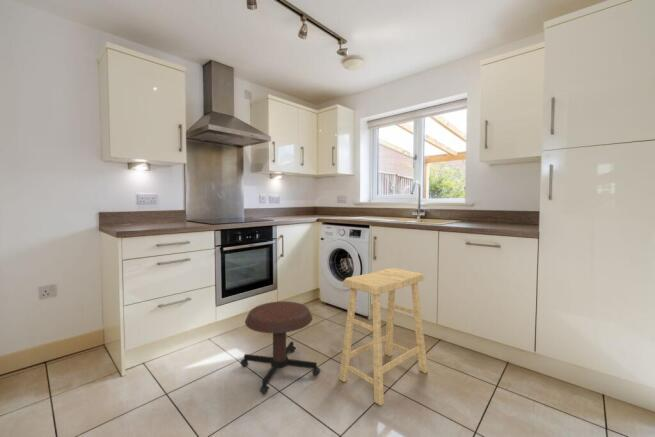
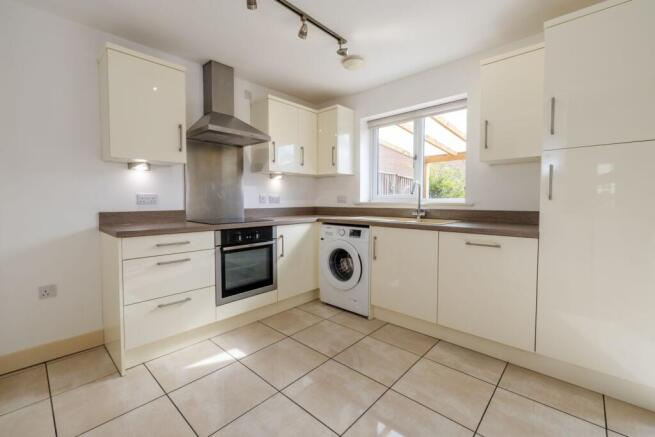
- stool [239,300,322,396]
- stool [338,267,429,406]
